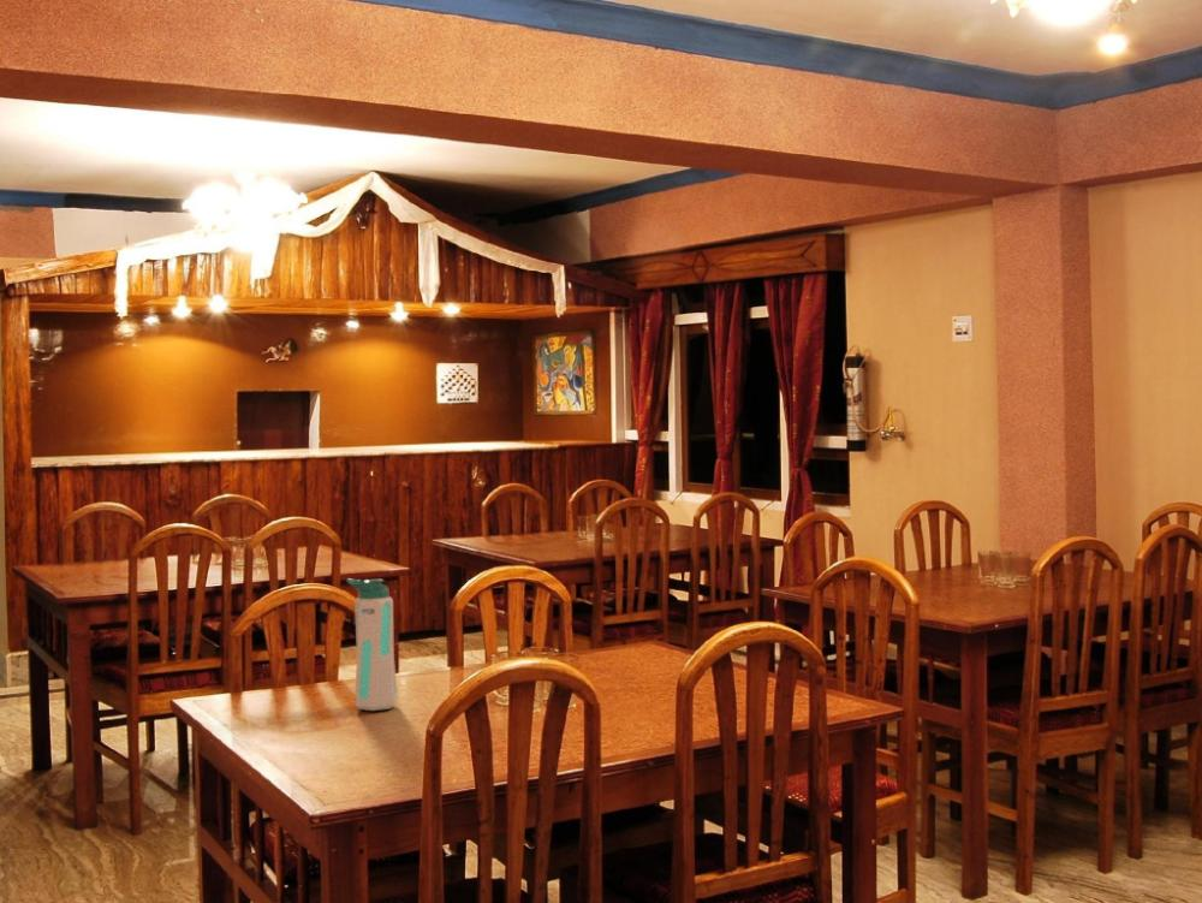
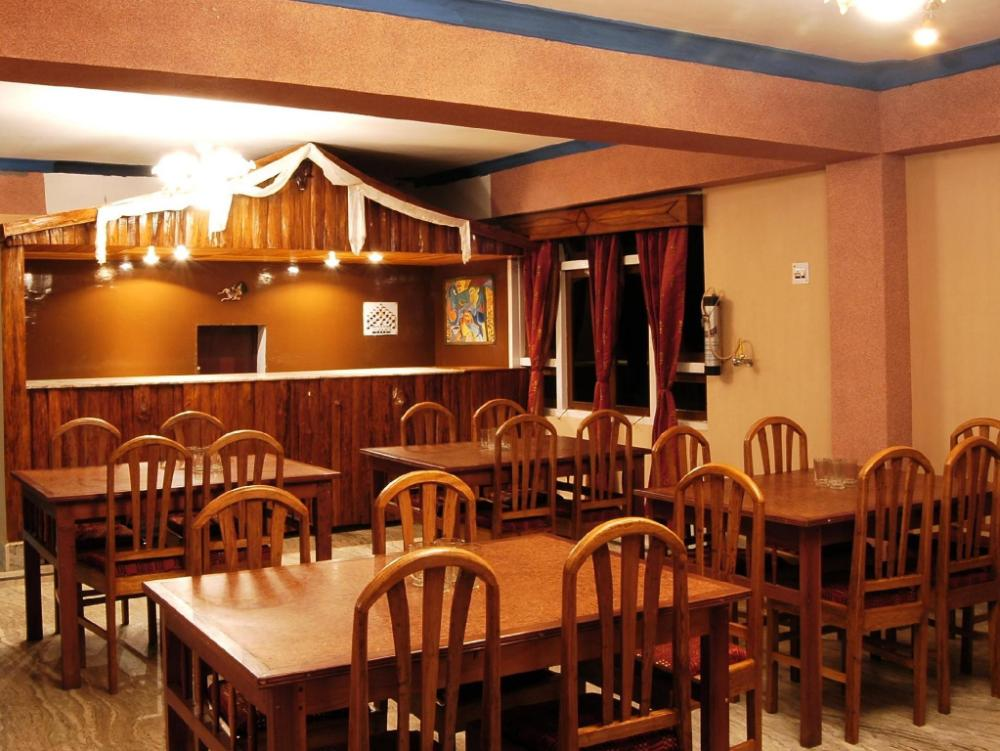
- water bottle [346,577,399,712]
